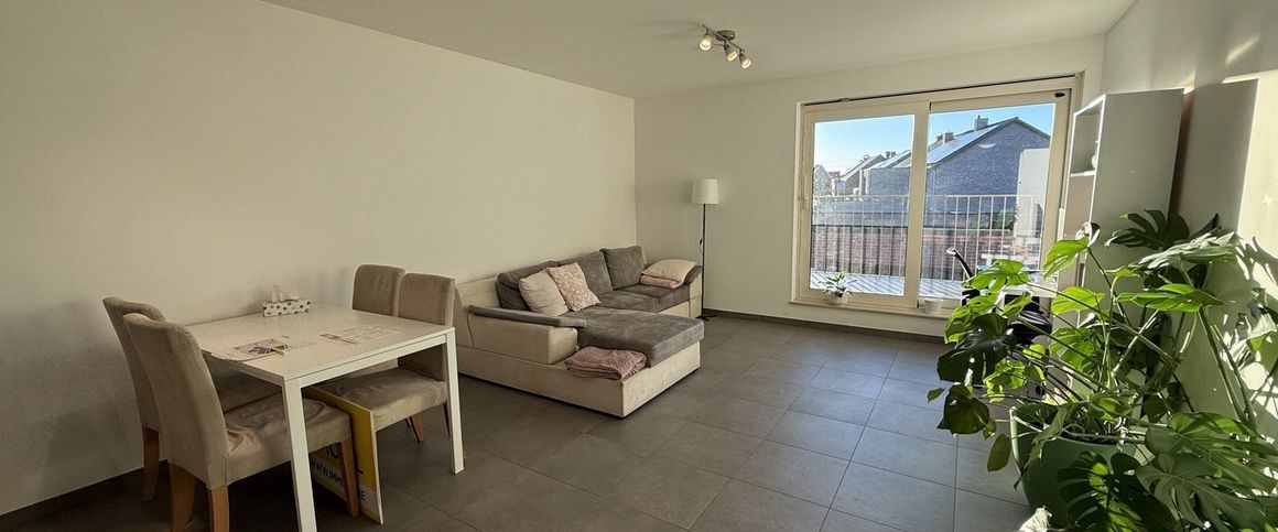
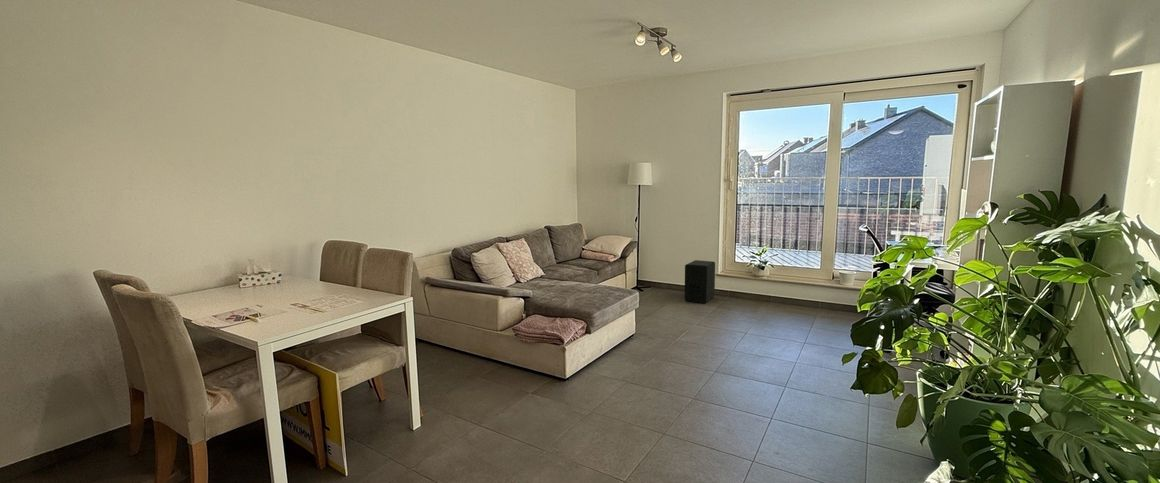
+ speaker [684,259,716,304]
